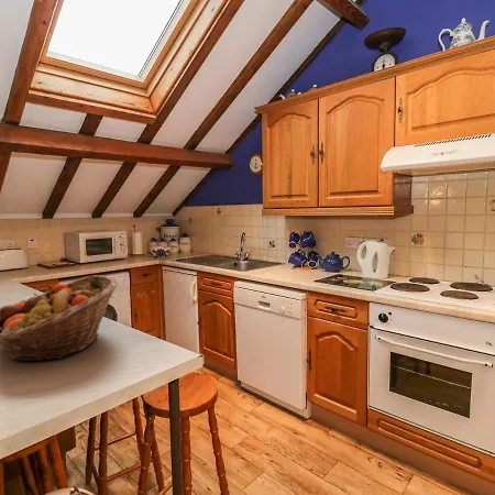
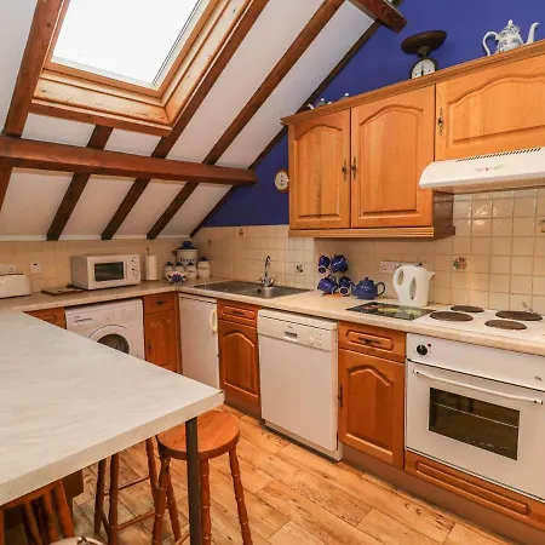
- fruit basket [0,274,120,362]
